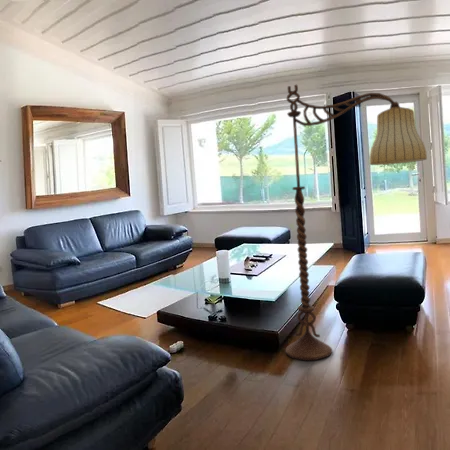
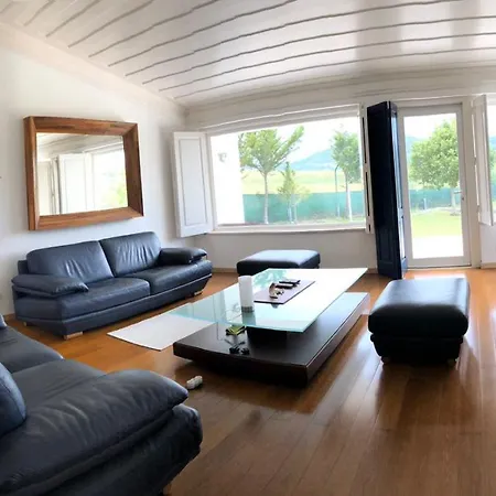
- floor lamp [285,84,428,361]
